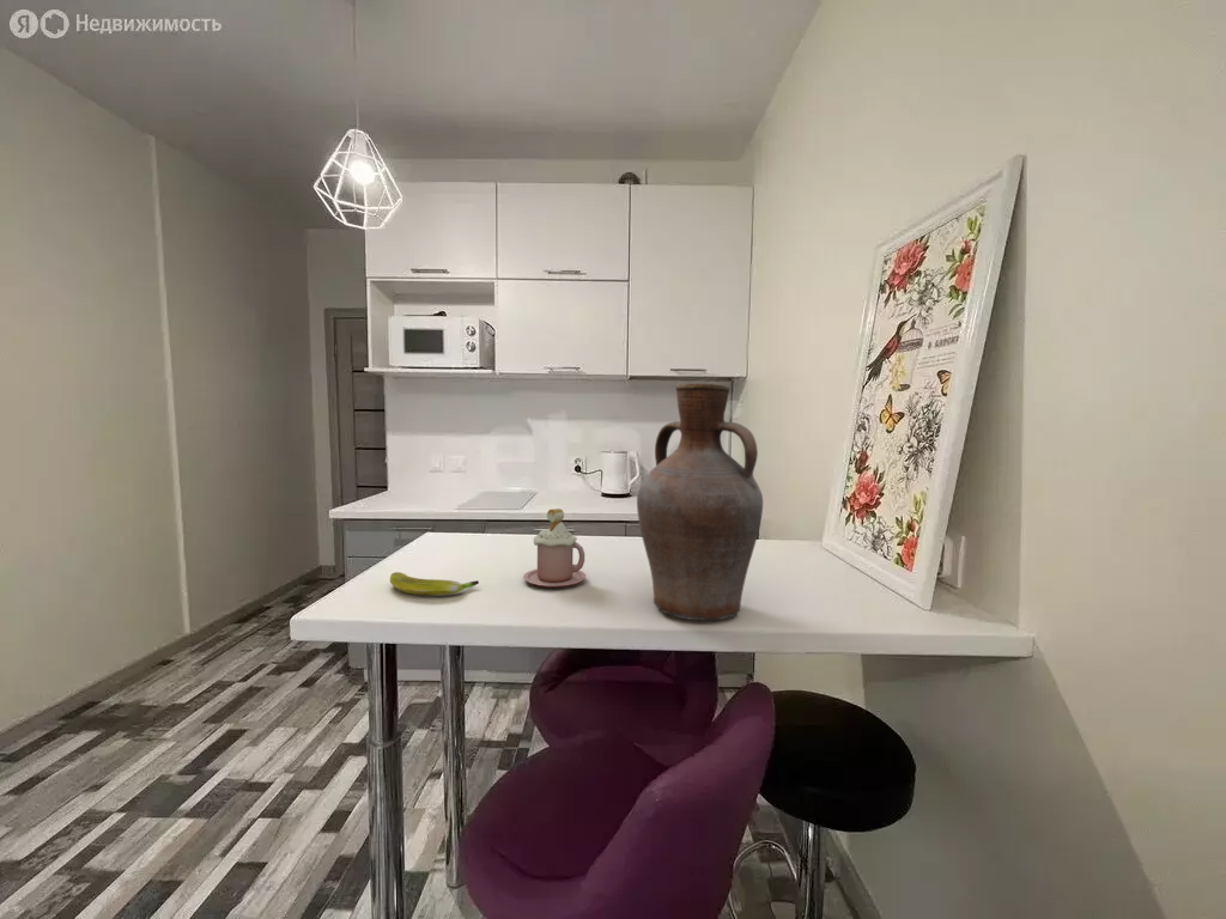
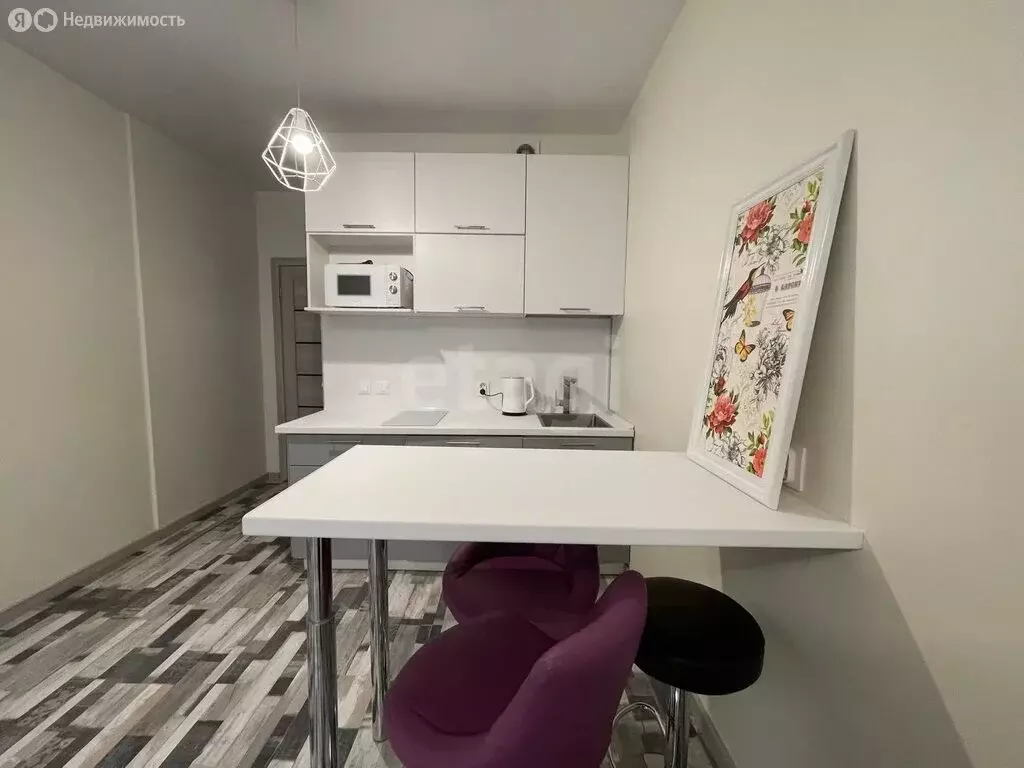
- banana [389,571,480,596]
- vase [636,382,764,622]
- mug [522,507,587,589]
